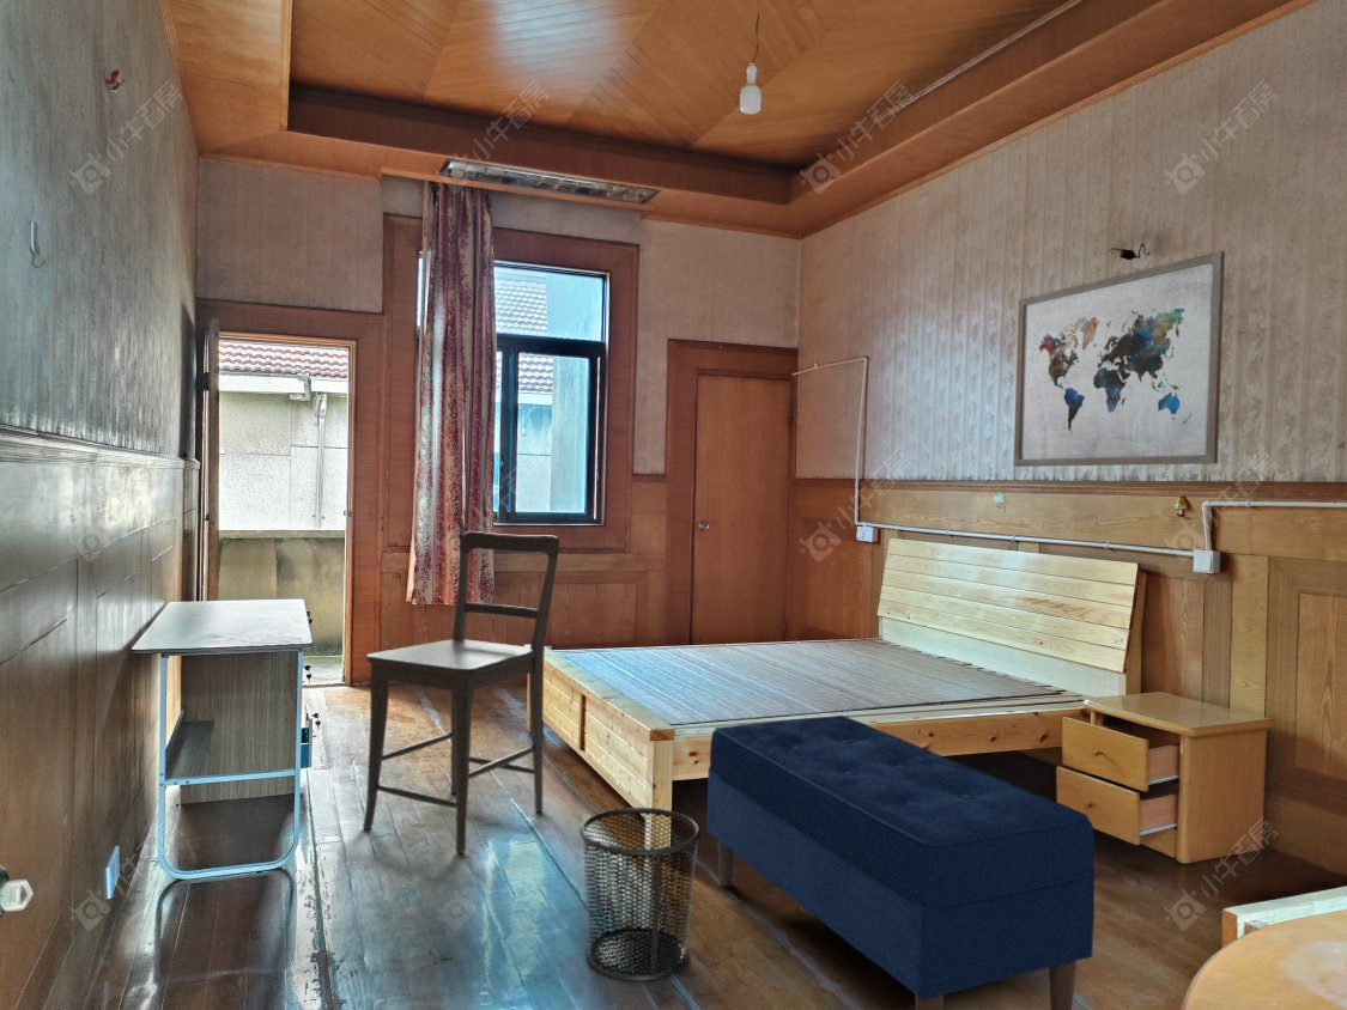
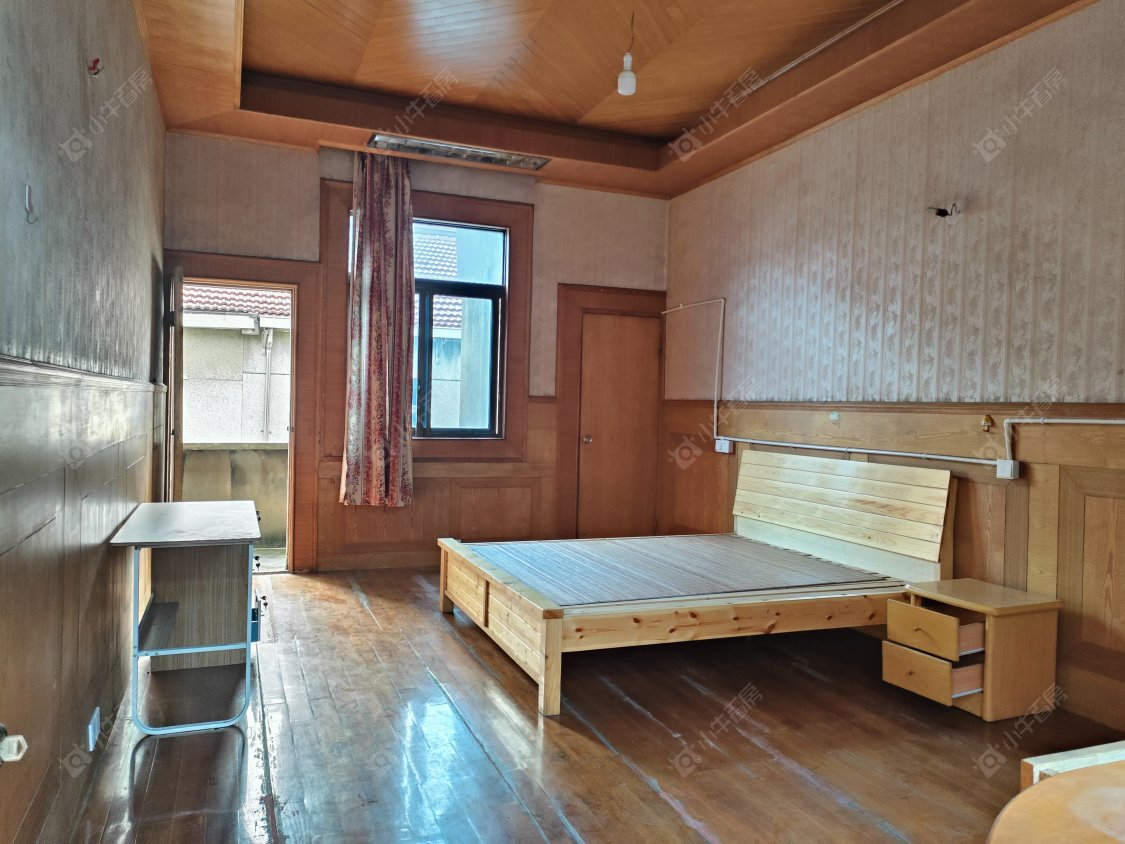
- waste bin [578,807,702,982]
- bench [706,714,1097,1010]
- wall art [1013,250,1226,468]
- chair [362,530,560,854]
